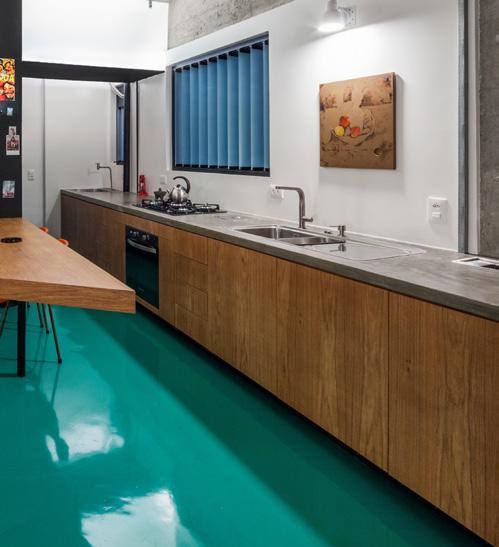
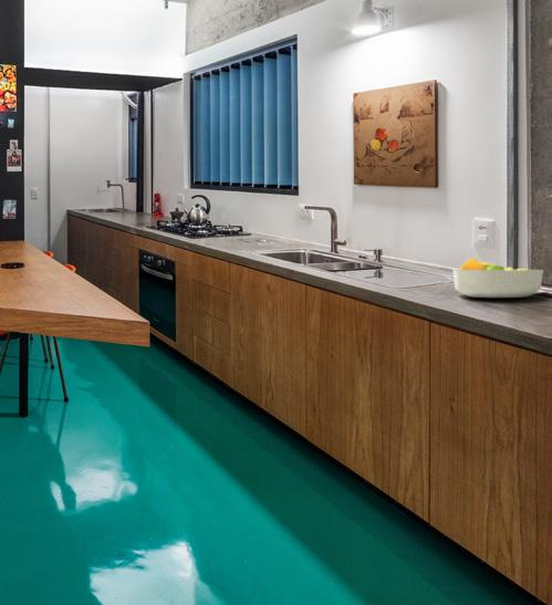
+ fruit bowl [451,257,544,299]
